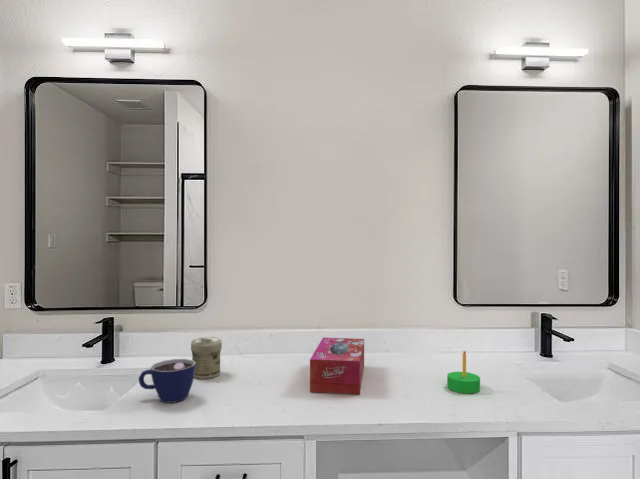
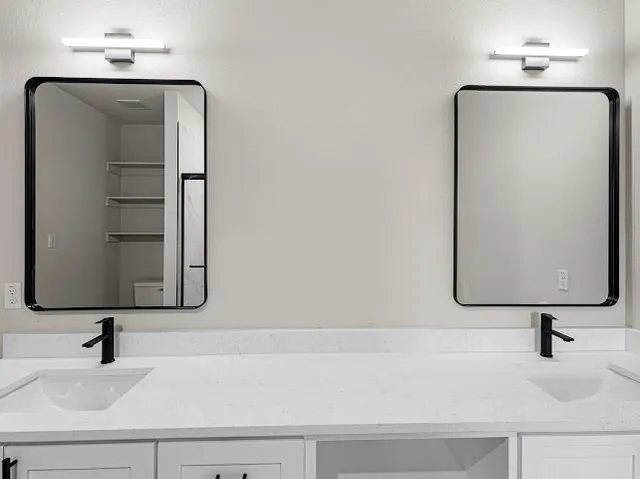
- jar [190,336,223,380]
- cup [138,358,196,404]
- candle [446,350,481,394]
- tissue box [309,337,365,395]
